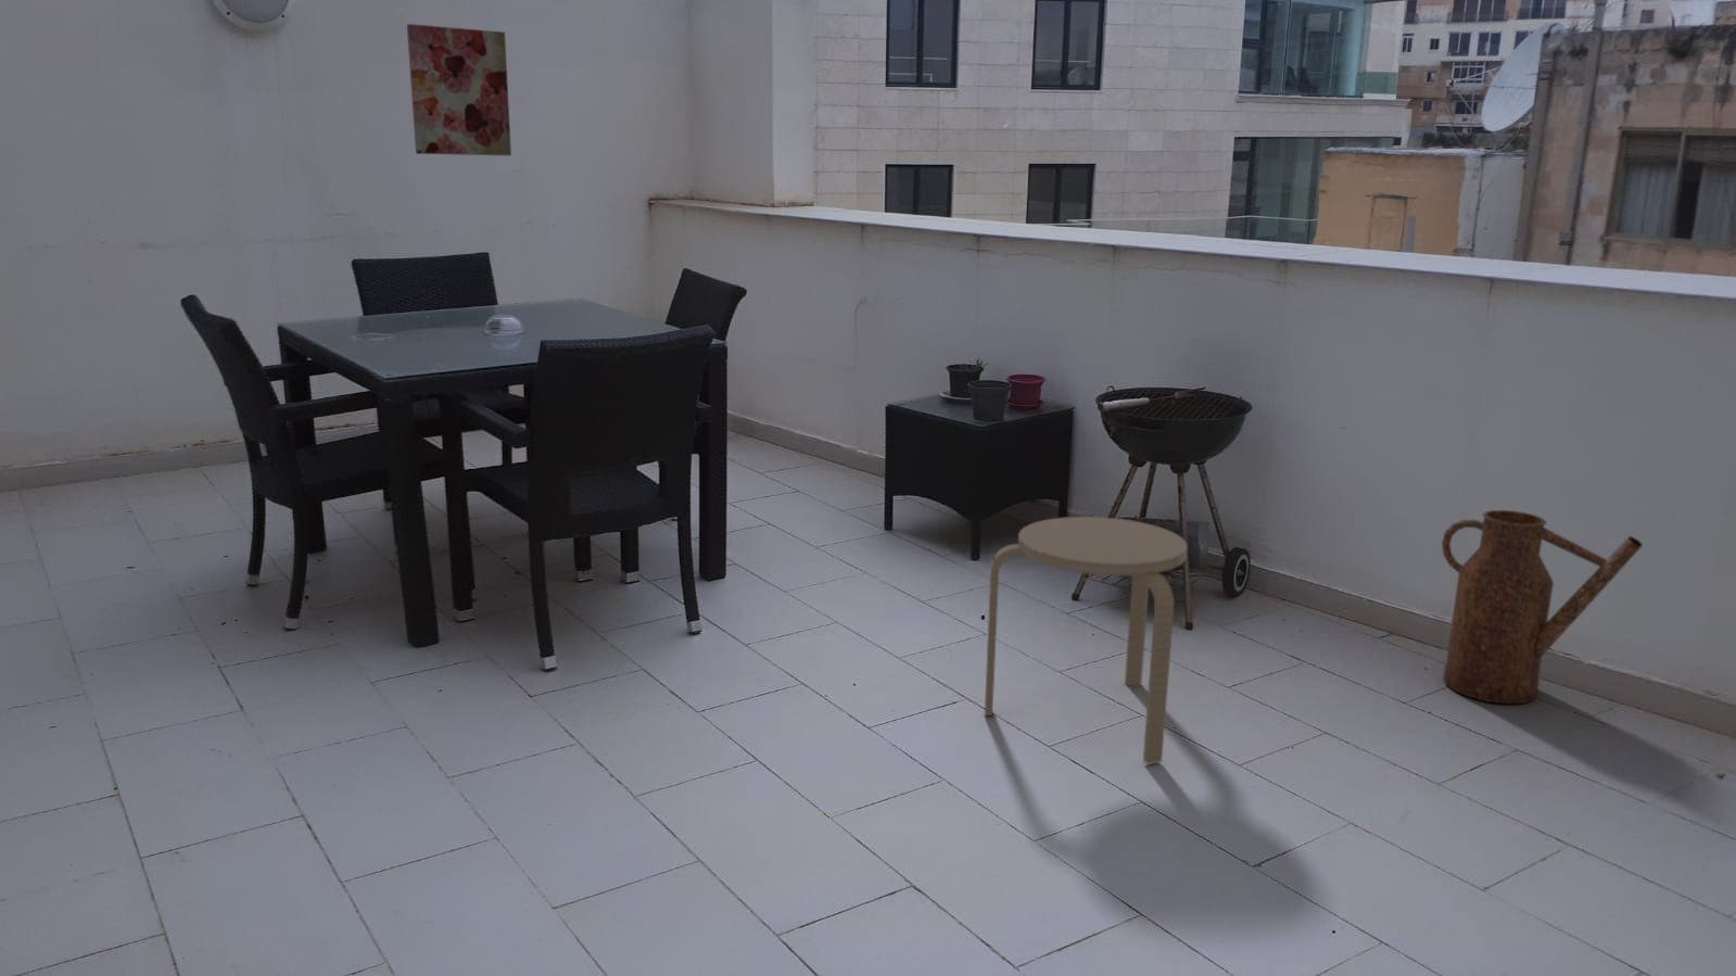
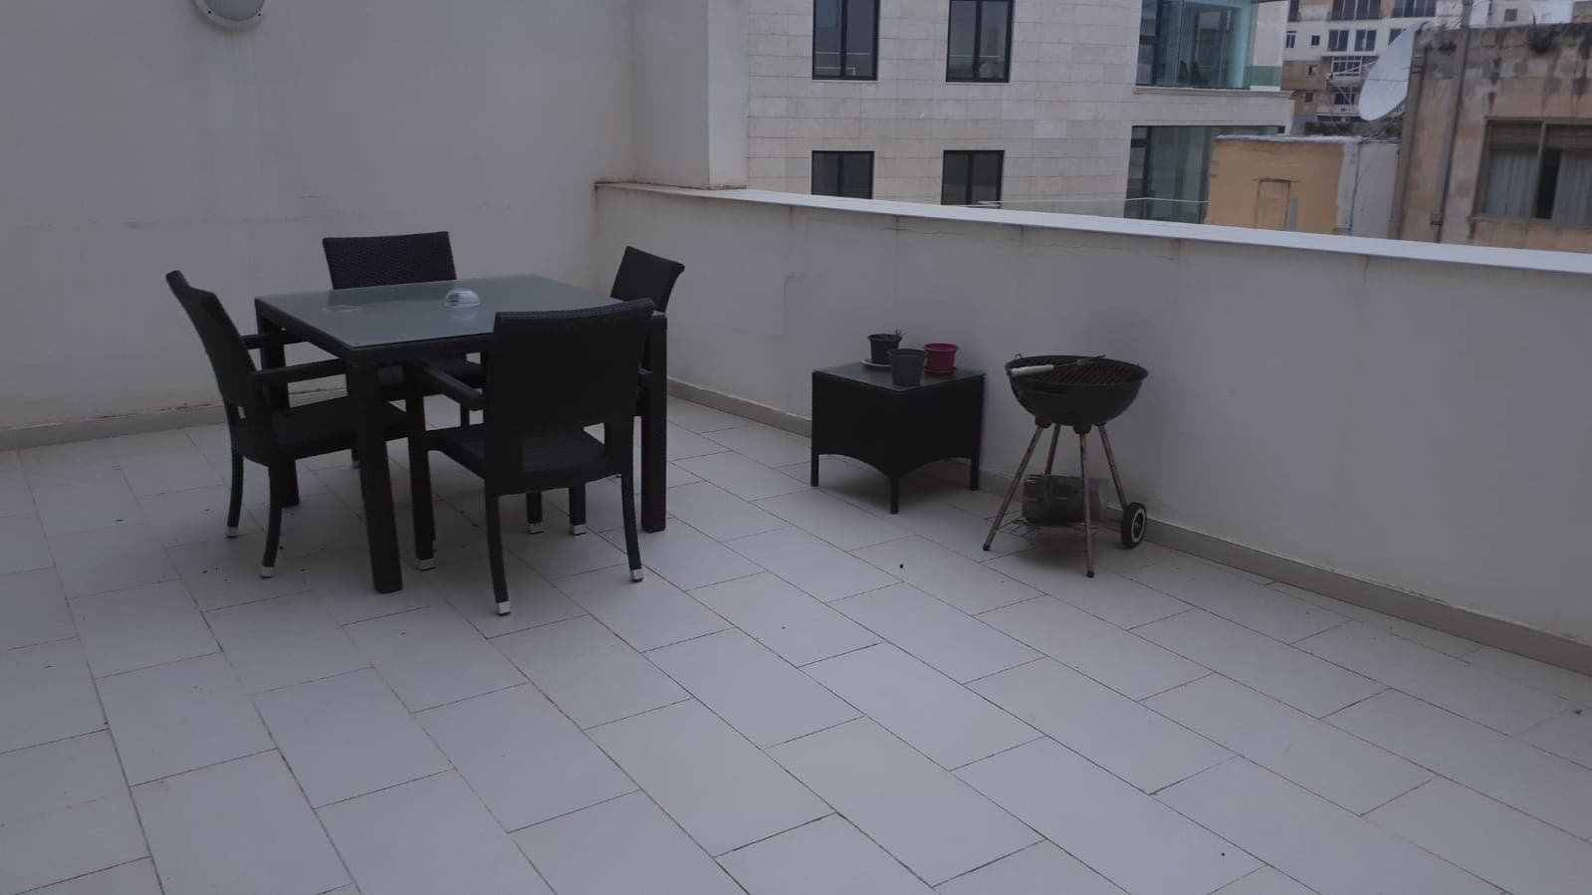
- wall art [407,23,513,156]
- stool [984,516,1188,765]
- watering can [1440,509,1644,704]
